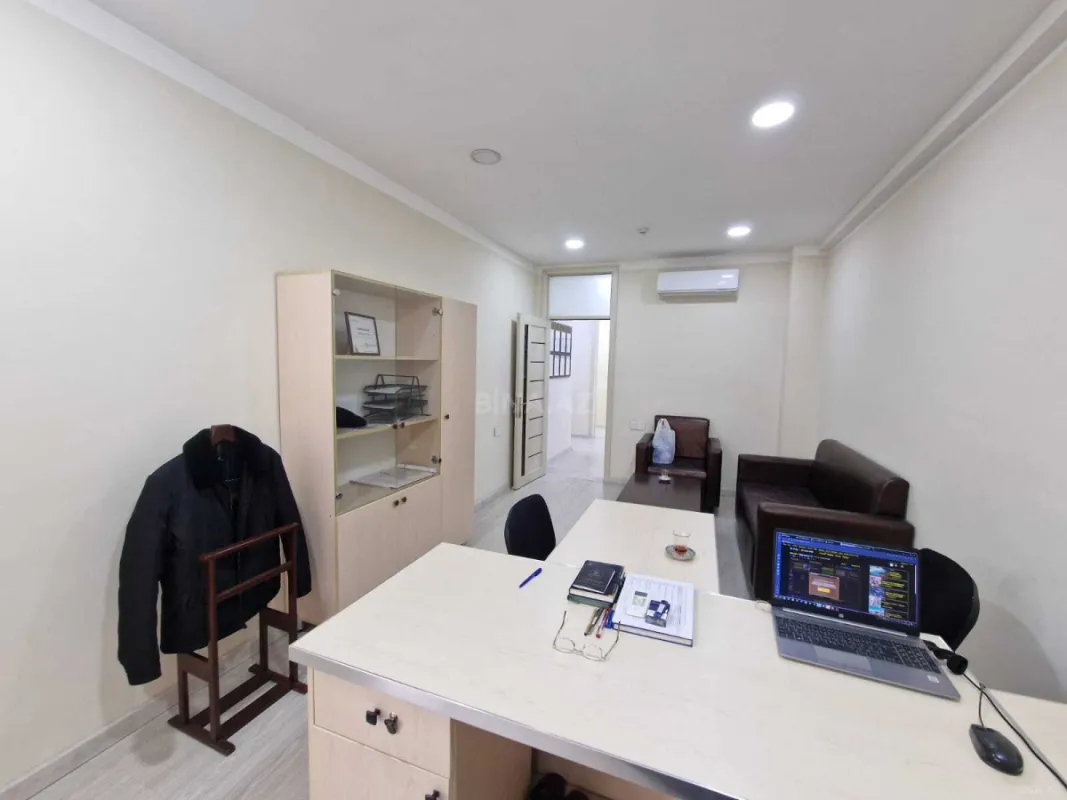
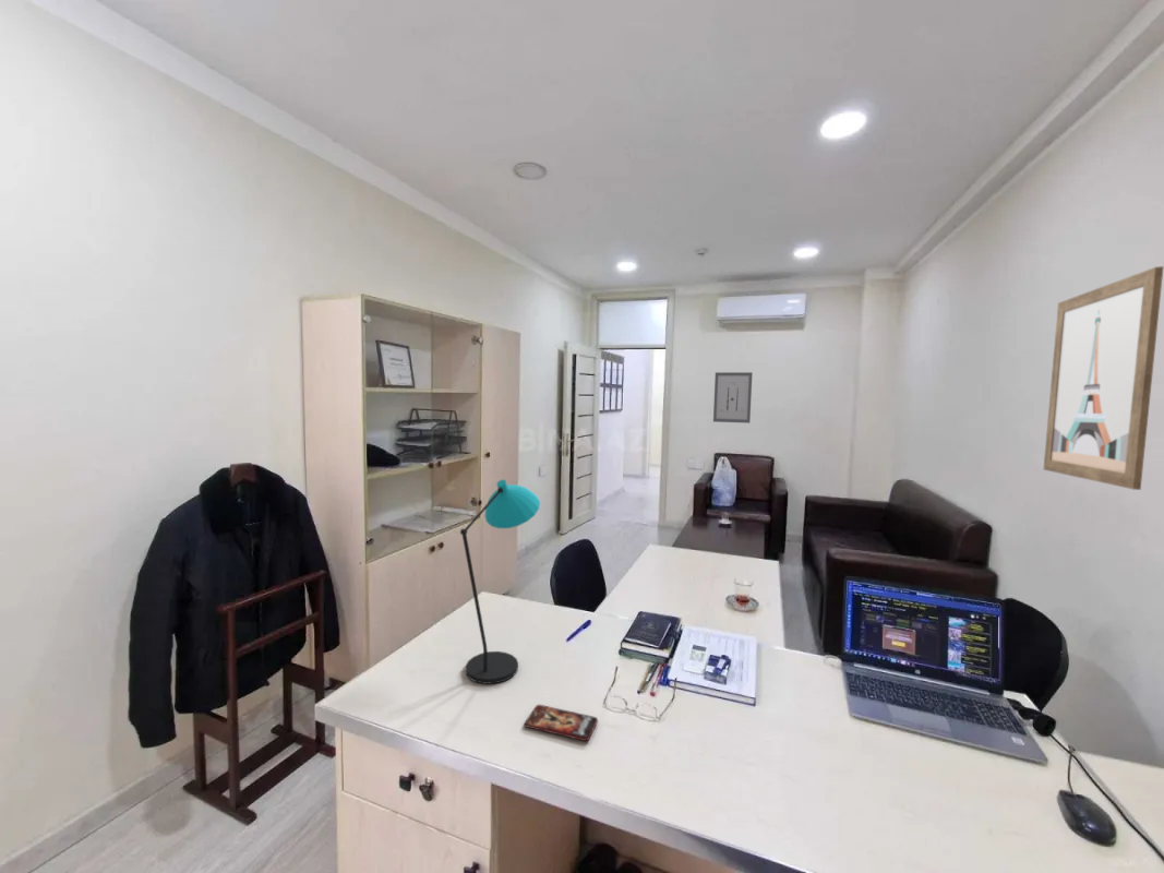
+ desk lamp [459,479,541,685]
+ smartphone [524,704,599,742]
+ wall art [712,371,754,424]
+ wall art [1043,265,1164,491]
